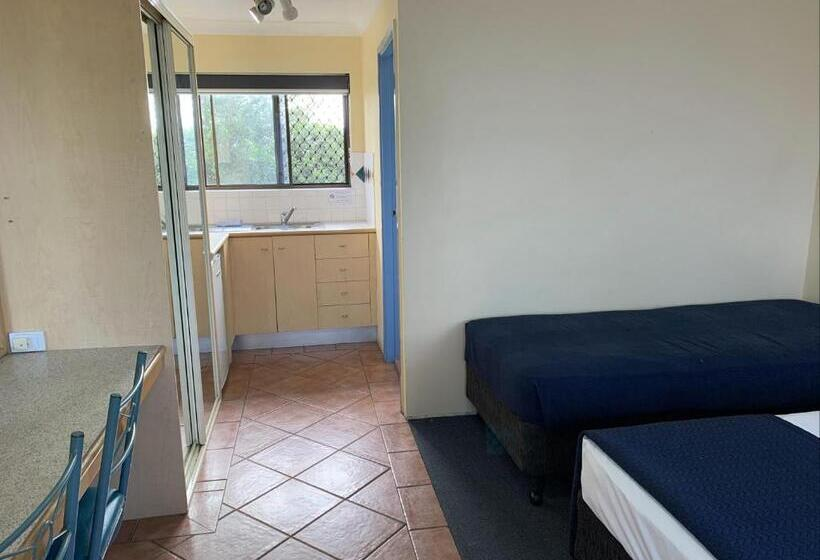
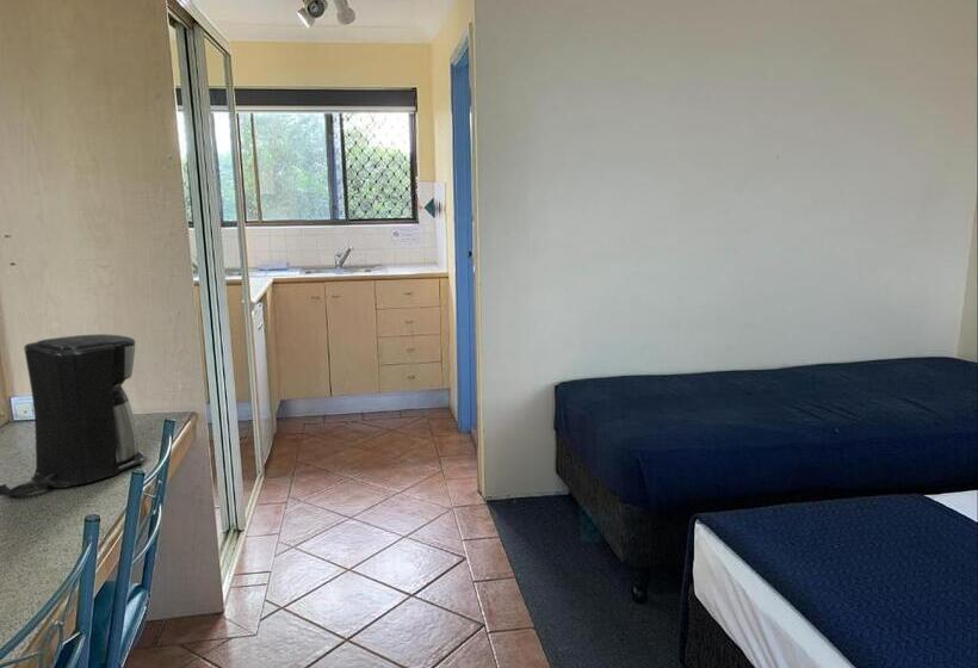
+ coffee maker [0,333,148,497]
